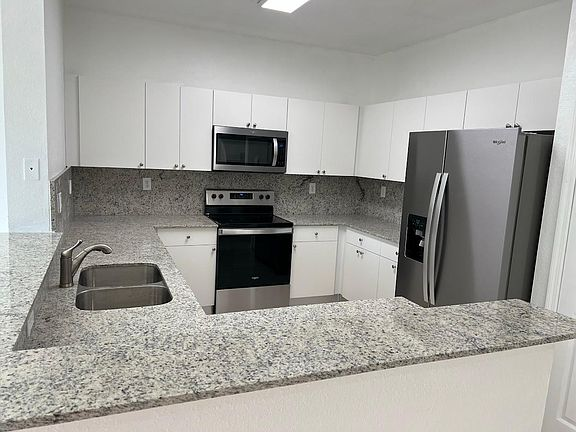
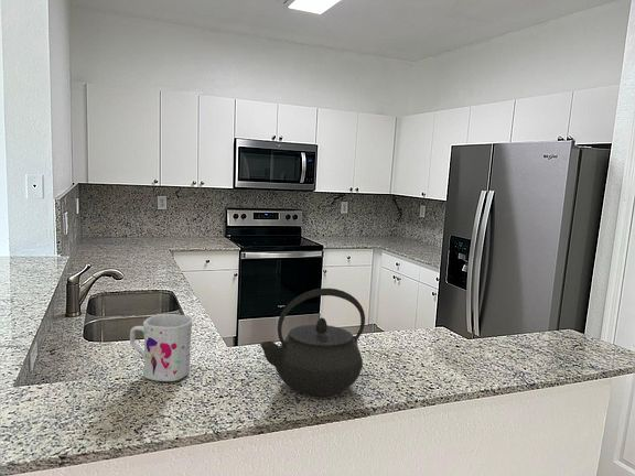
+ mug [129,313,194,382]
+ kettle [259,288,366,397]
